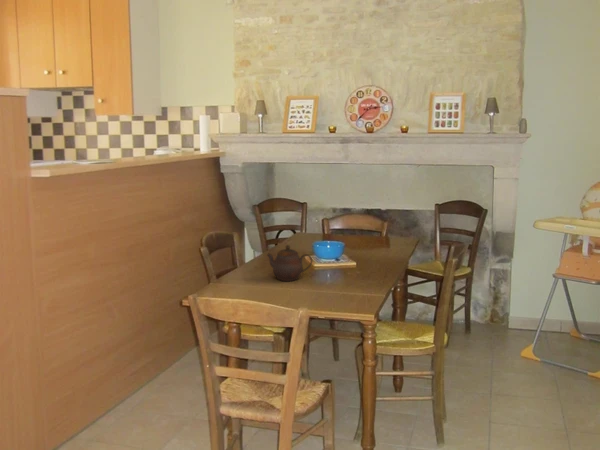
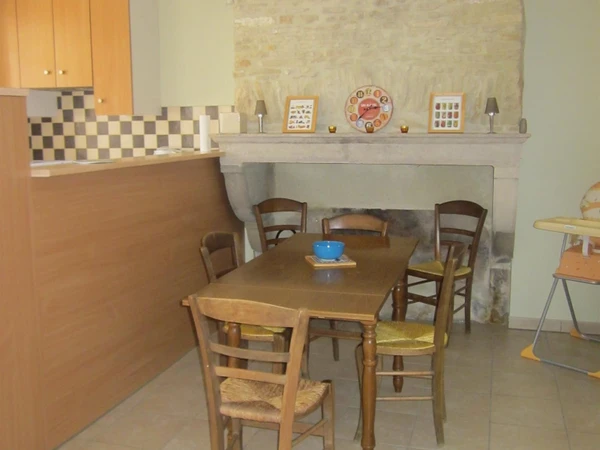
- teapot [266,244,313,282]
